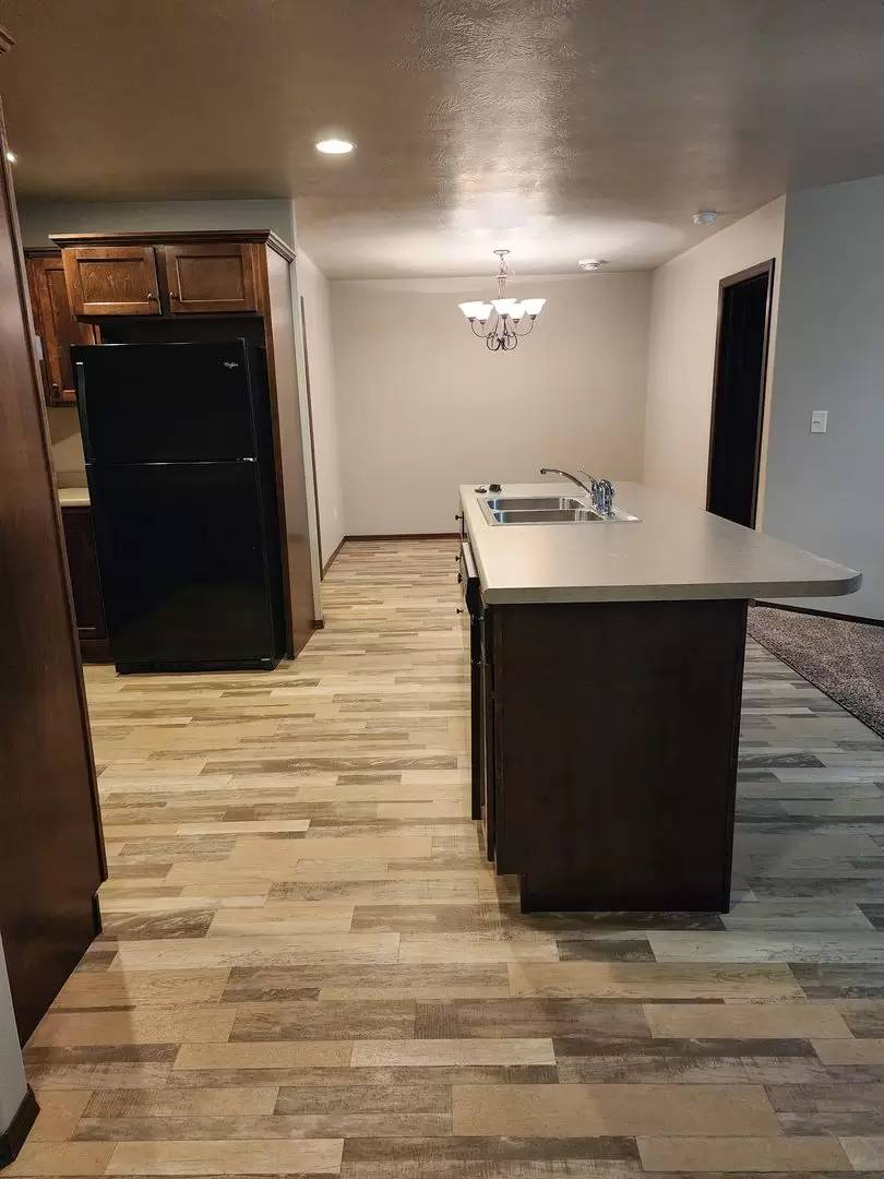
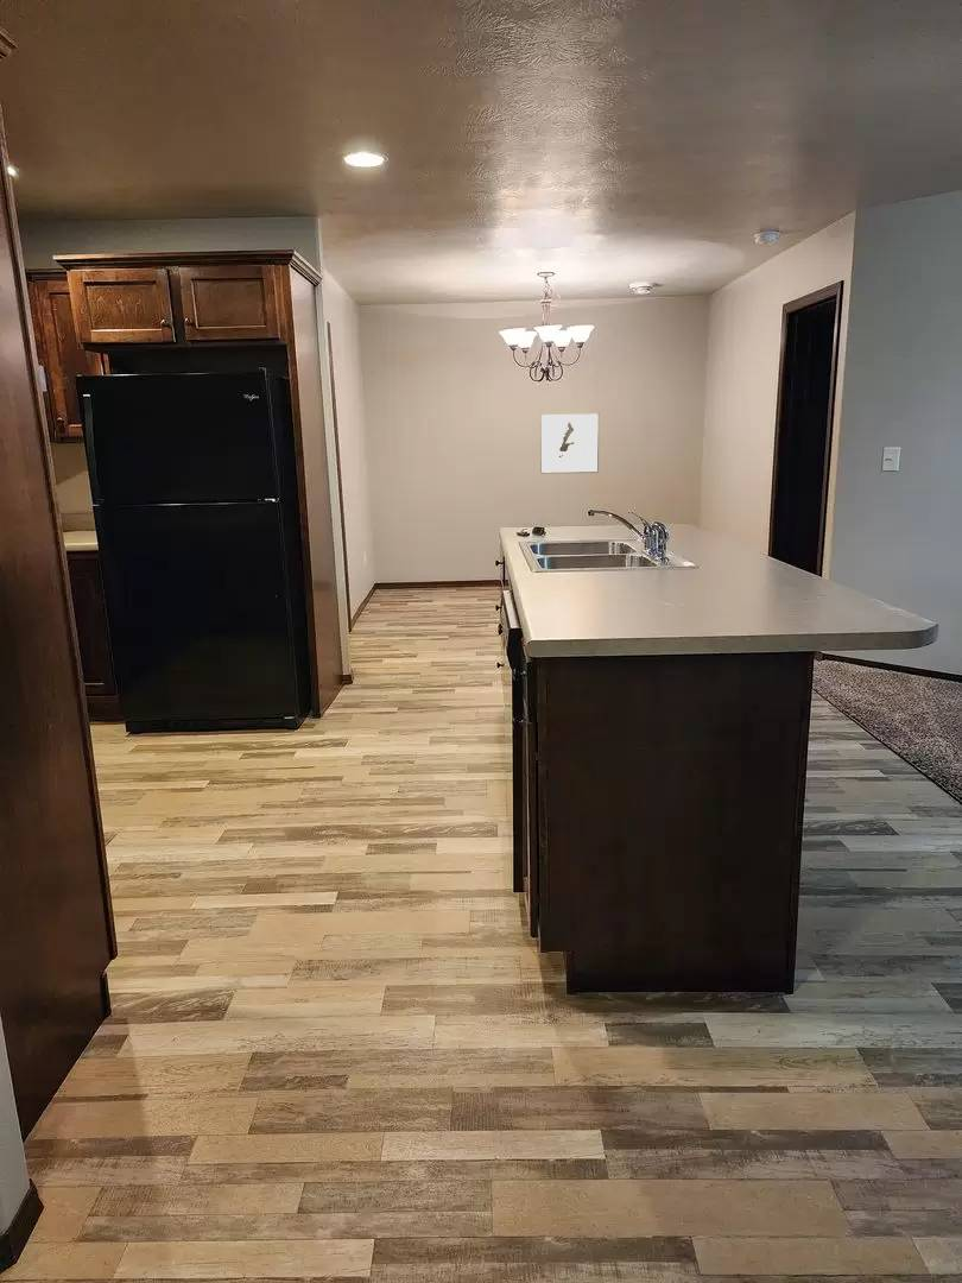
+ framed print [539,411,600,475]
